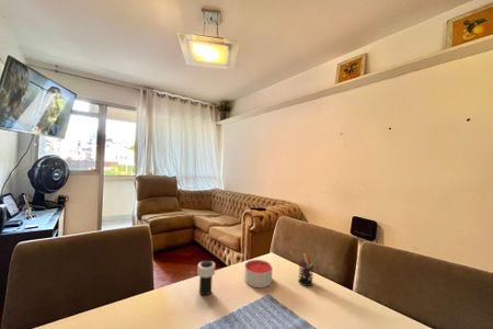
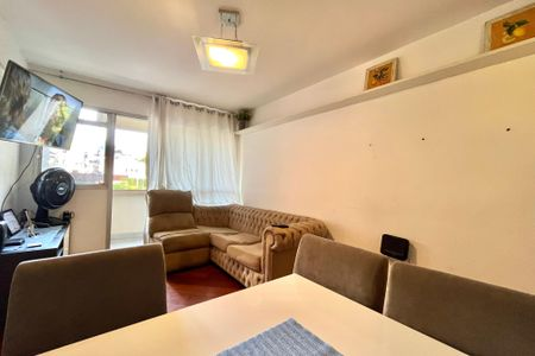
- pen holder [297,252,318,287]
- candle [243,259,274,288]
- cup [196,260,216,296]
